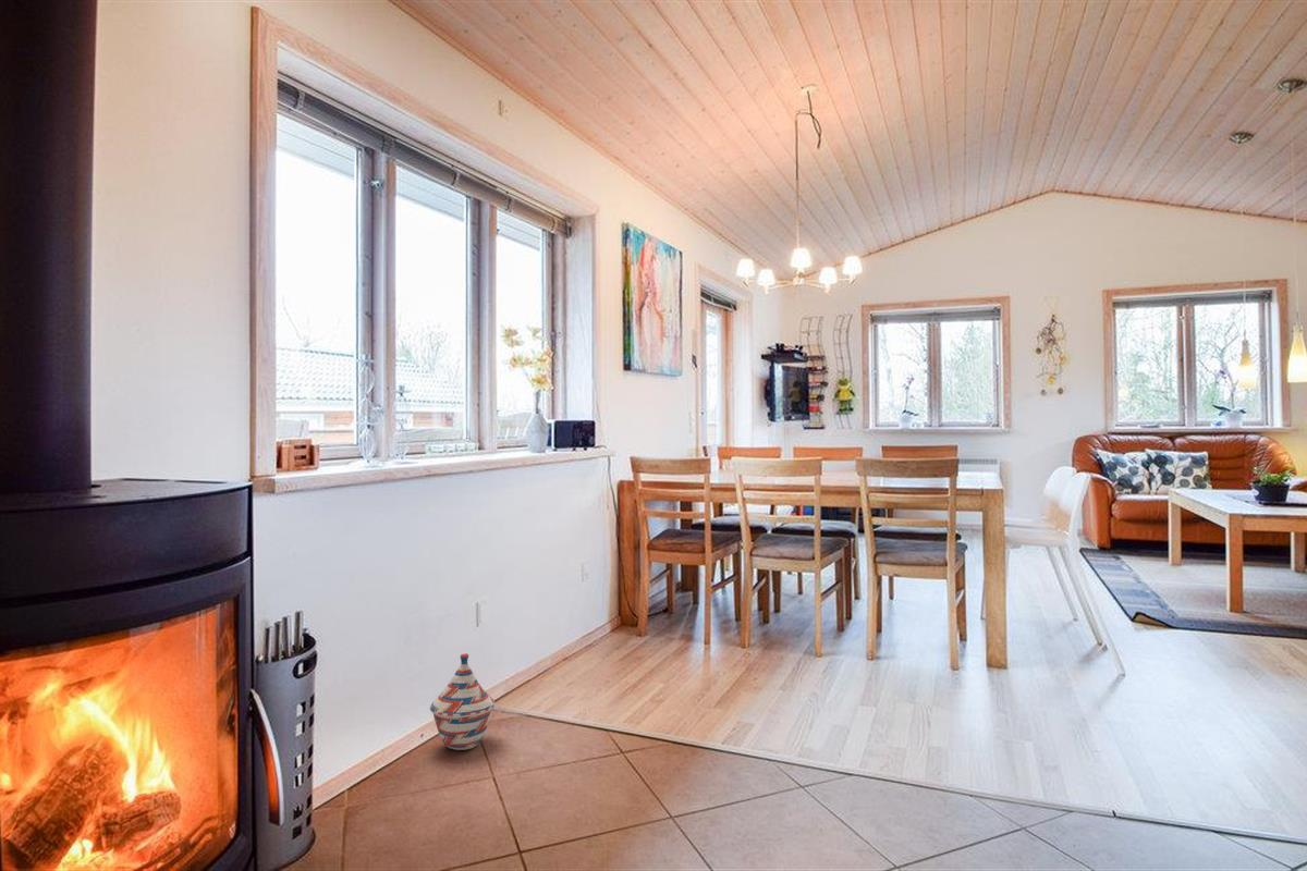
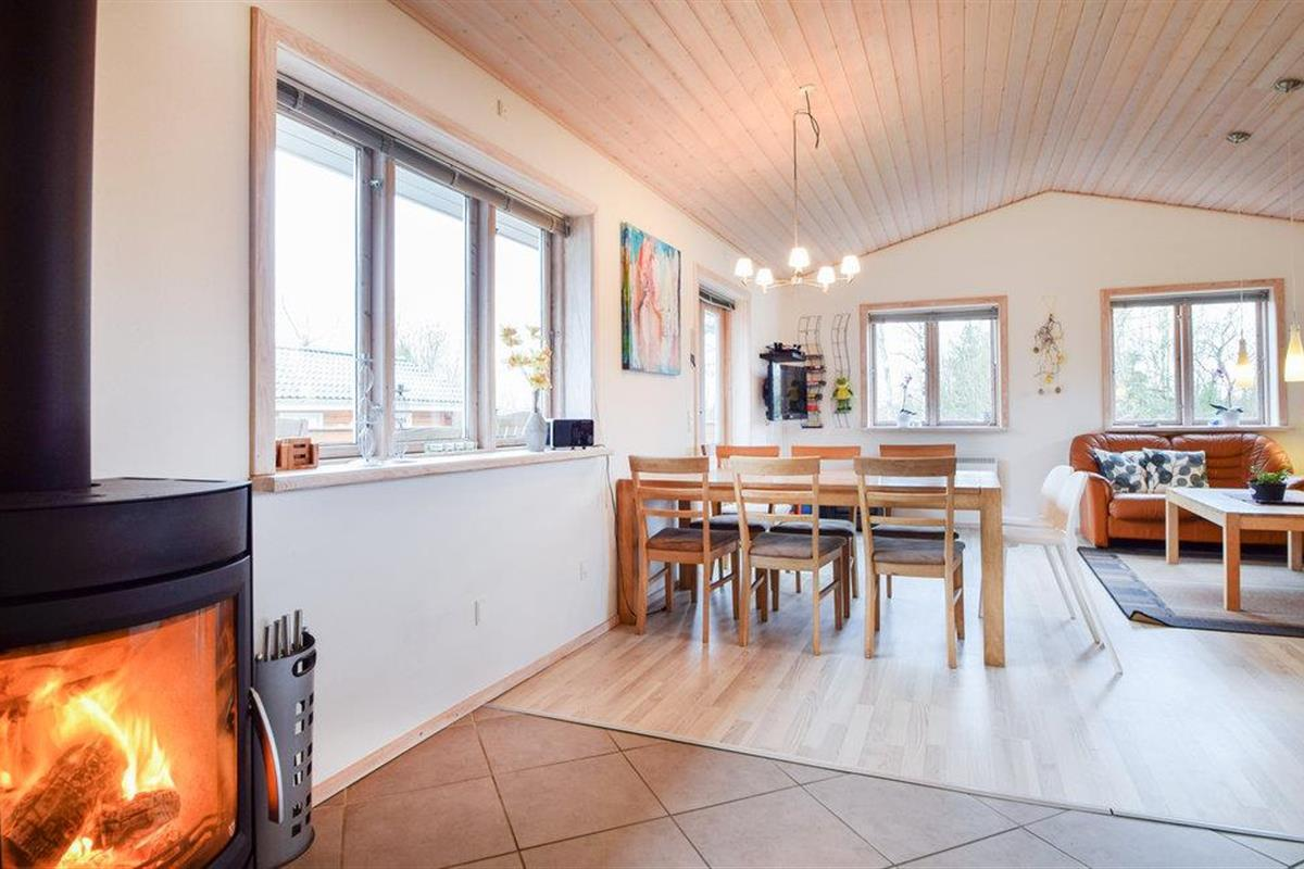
- woven basket [429,652,496,751]
